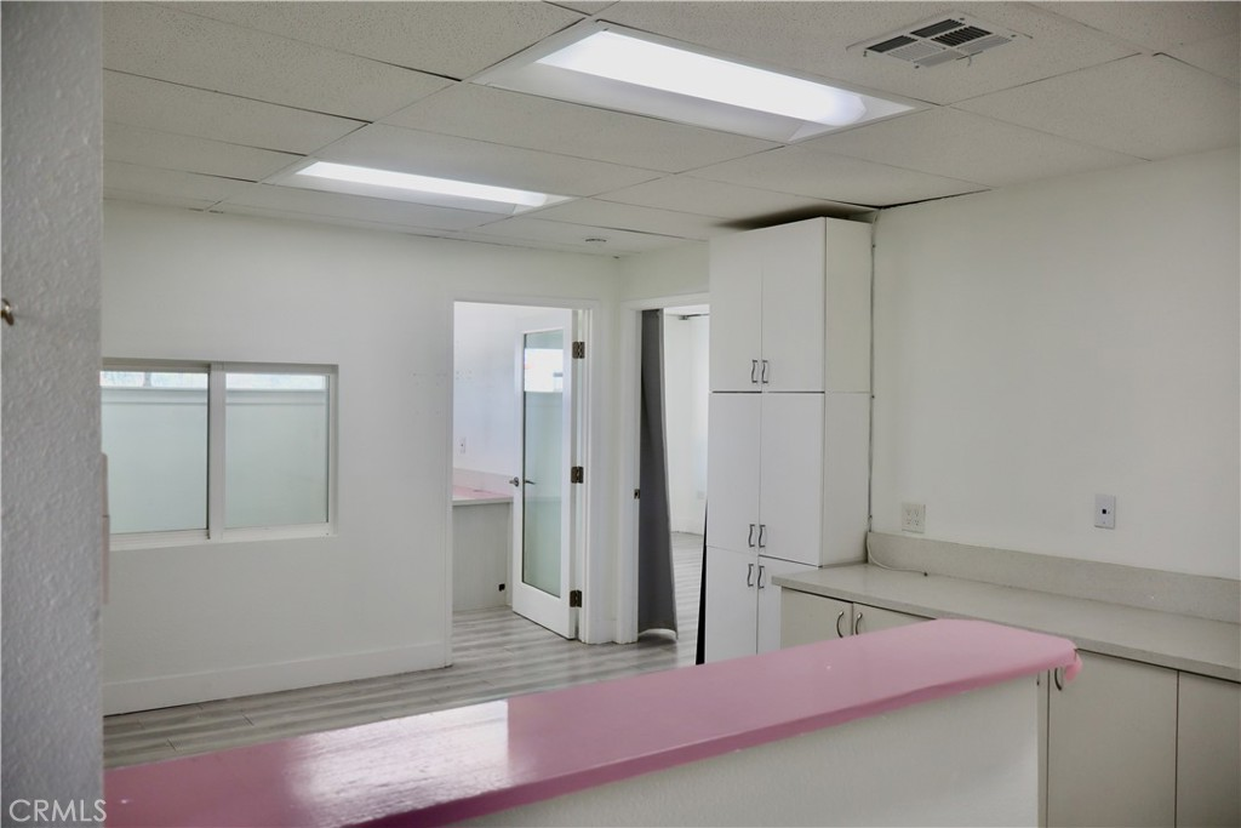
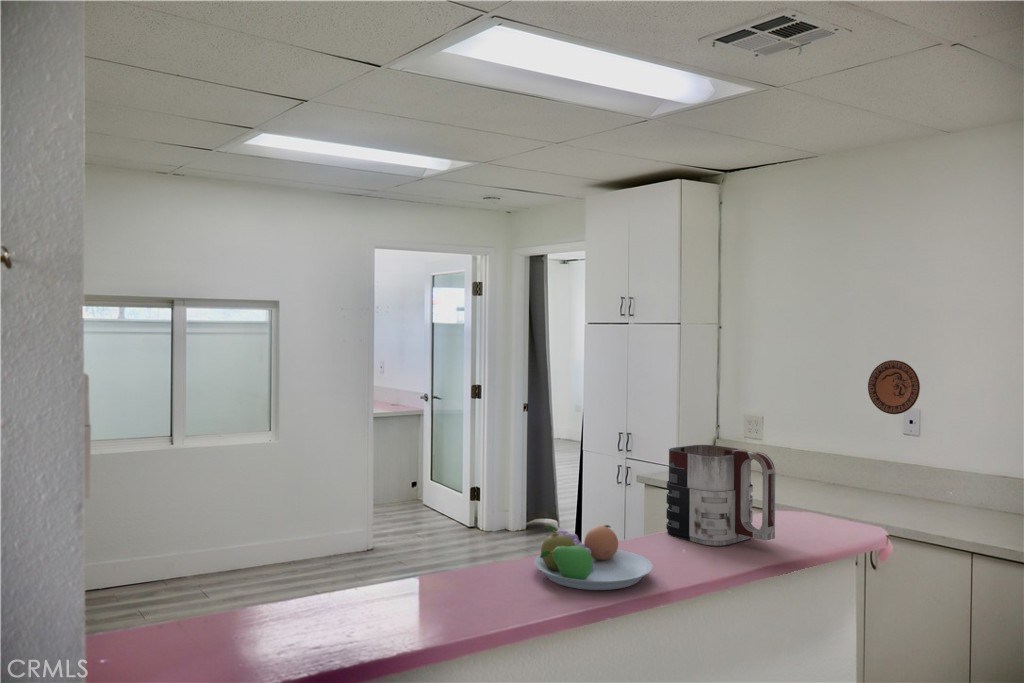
+ fruit bowl [533,524,654,591]
+ decorative plate [867,359,921,415]
+ mug [665,444,776,547]
